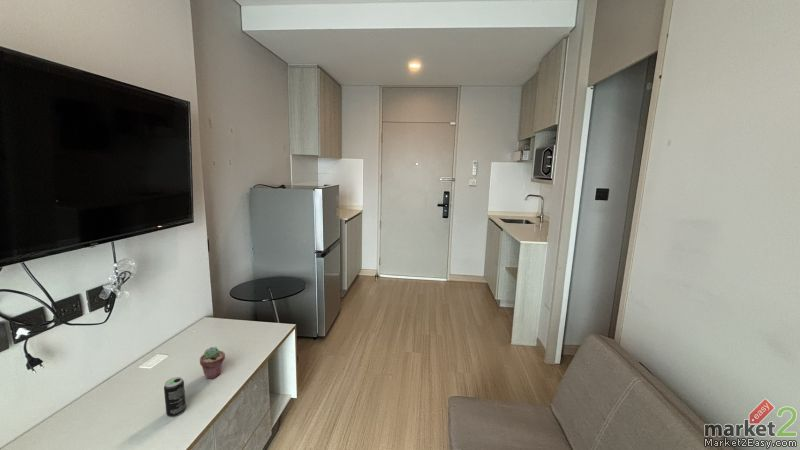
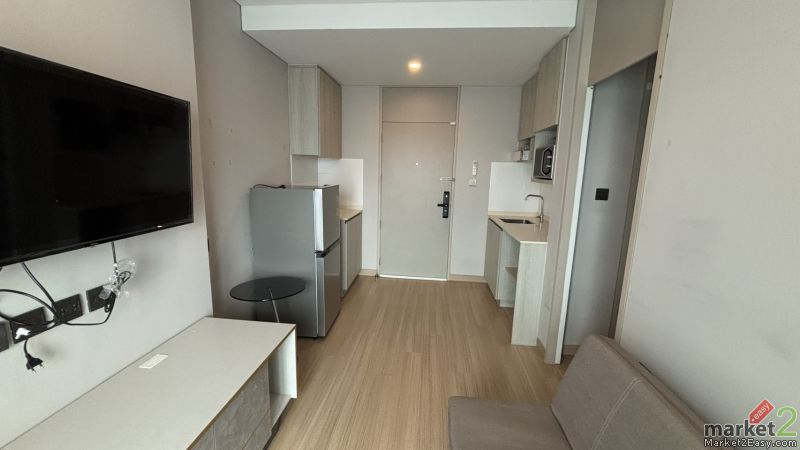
- beverage can [163,376,187,418]
- potted succulent [199,346,226,380]
